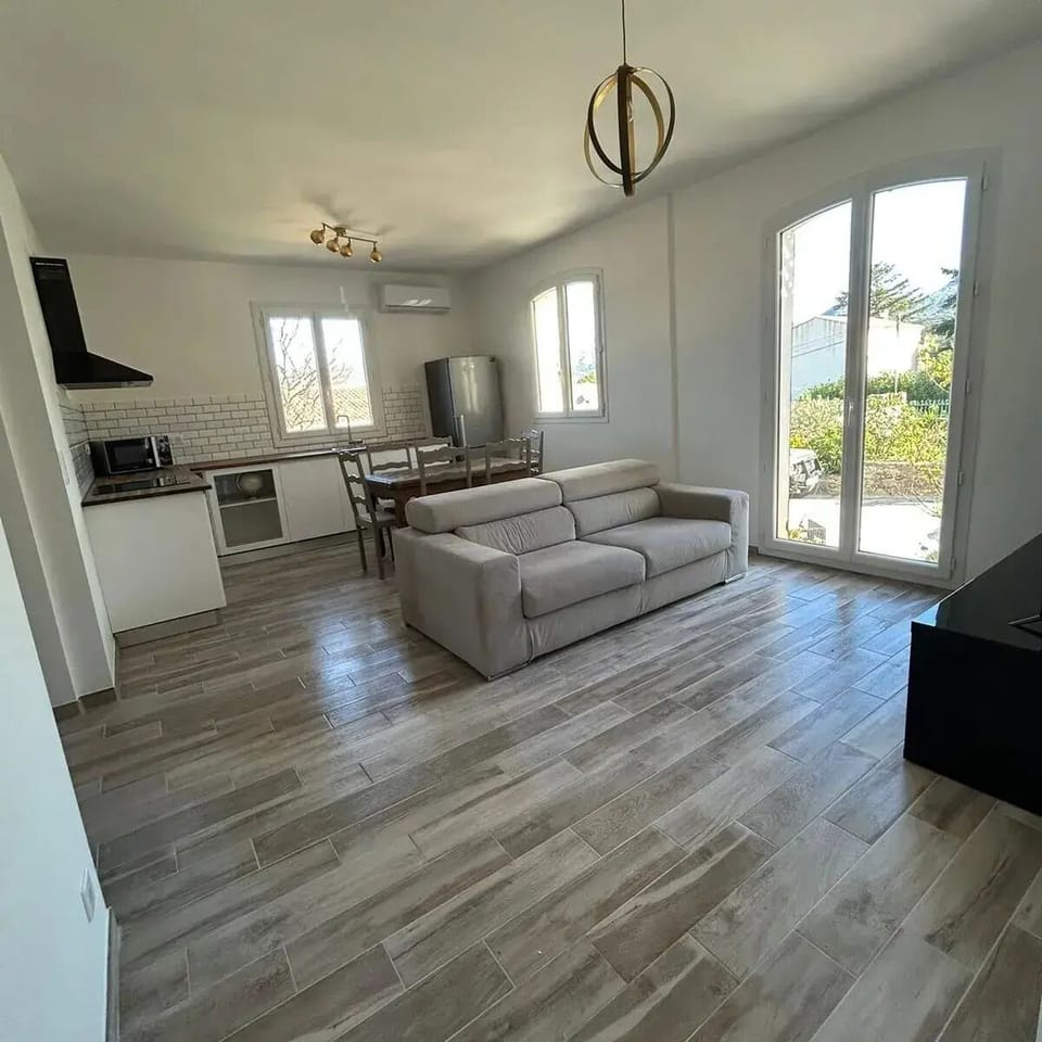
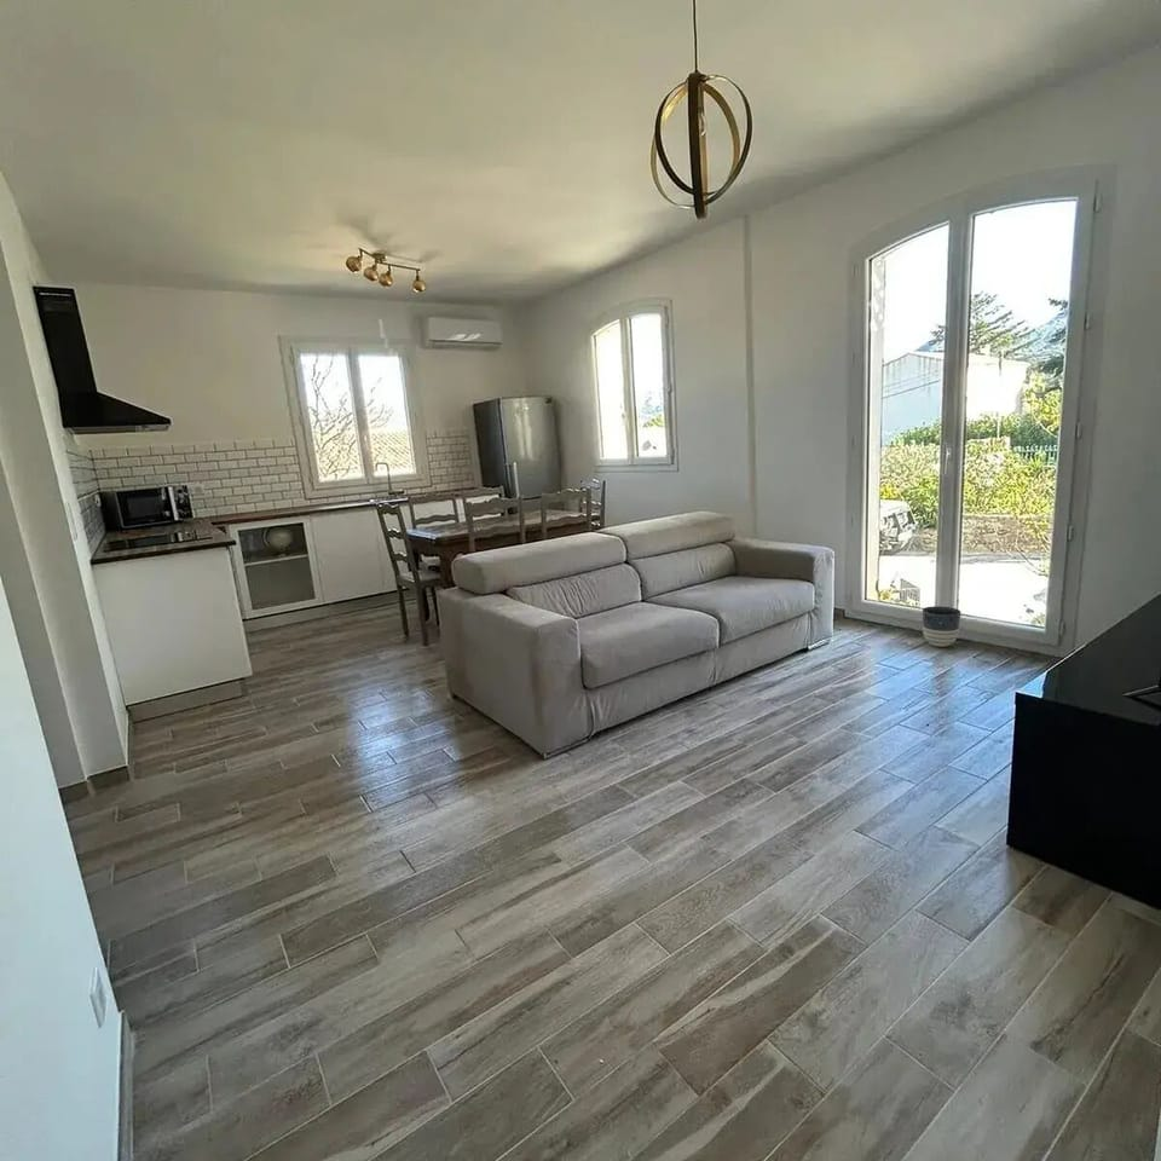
+ planter [922,605,961,648]
